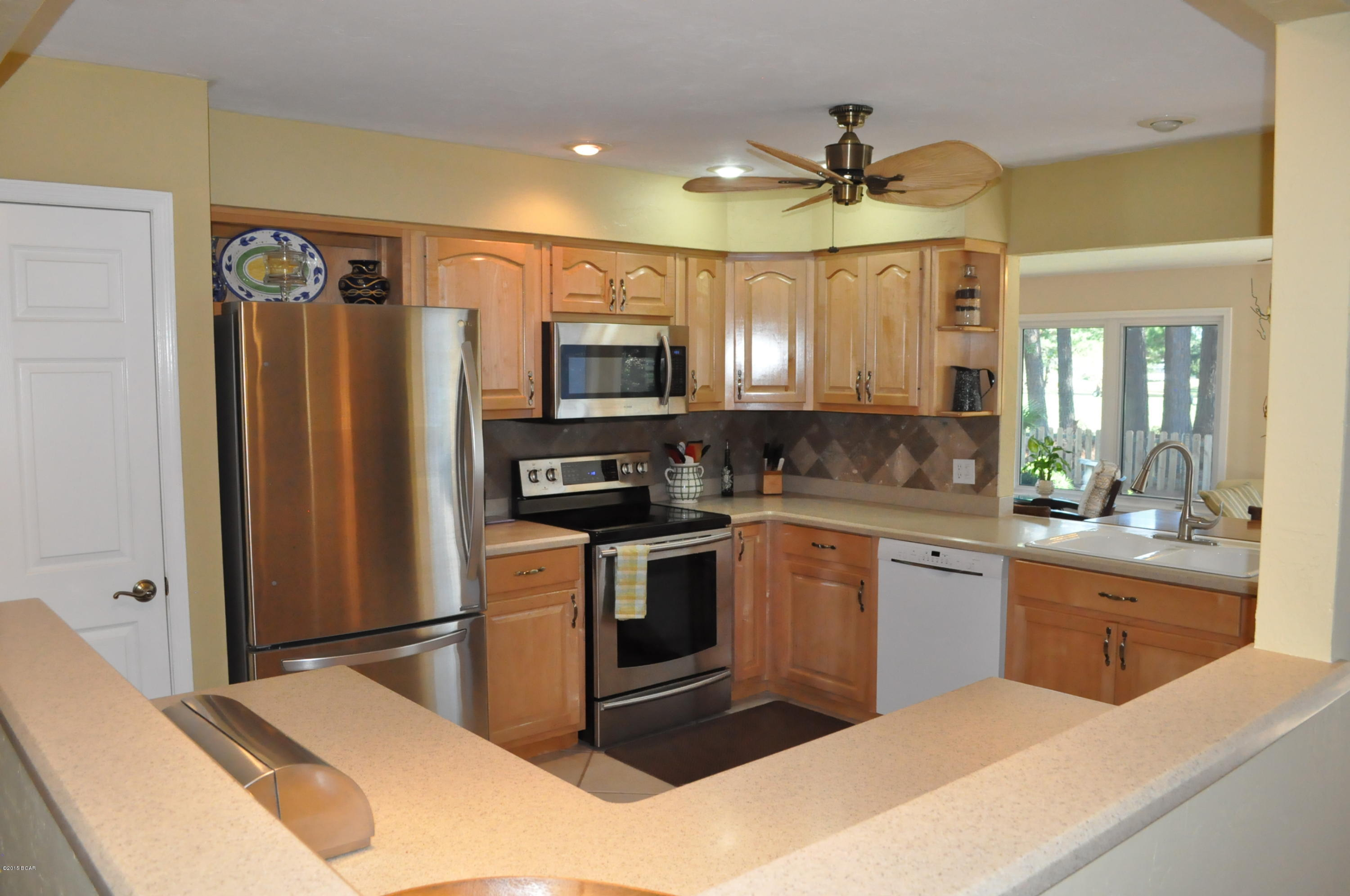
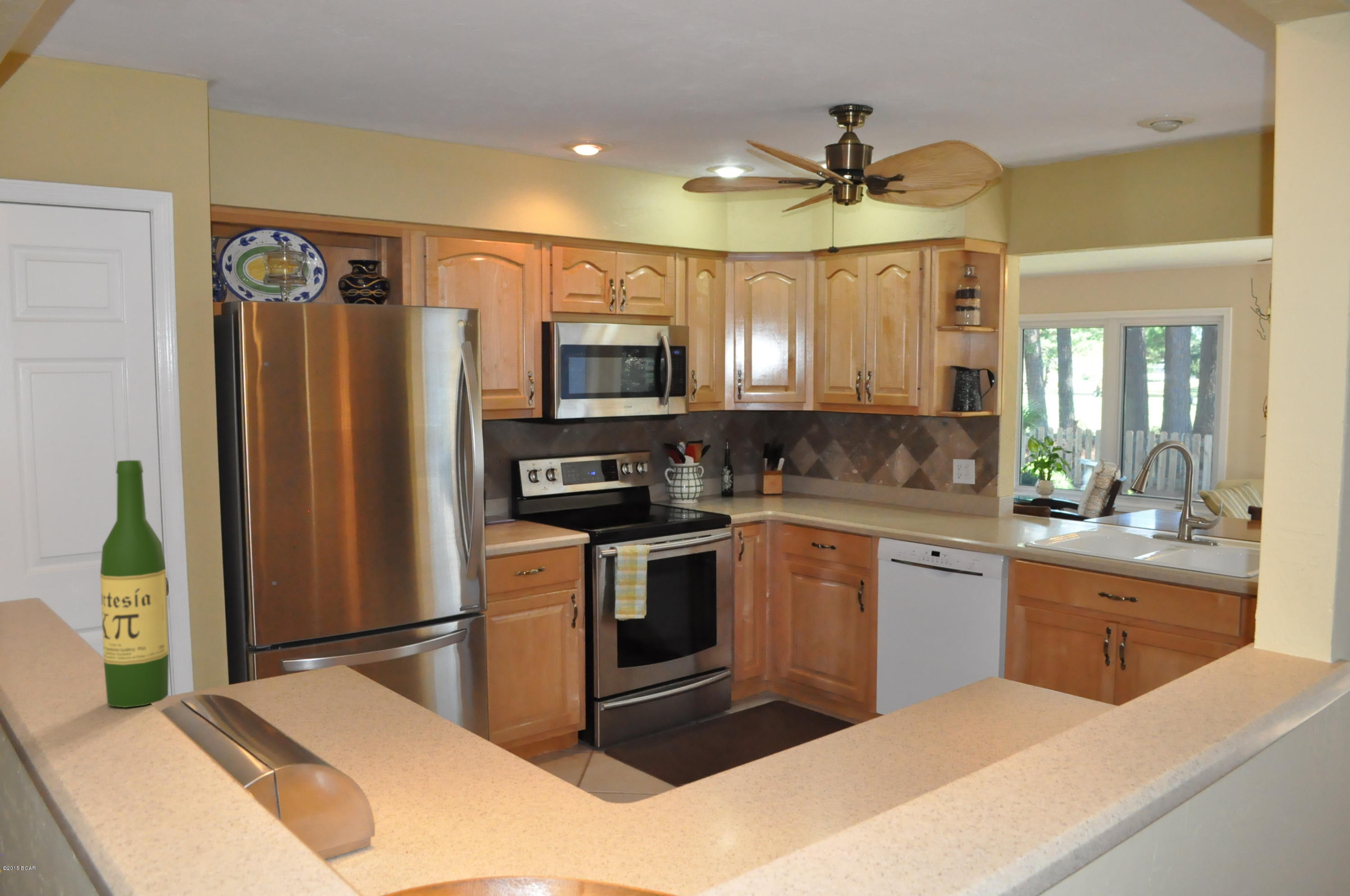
+ wine bottle [100,460,169,708]
